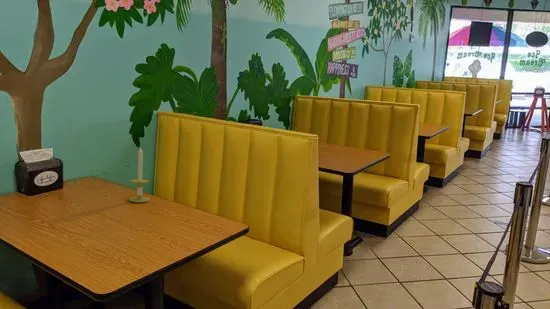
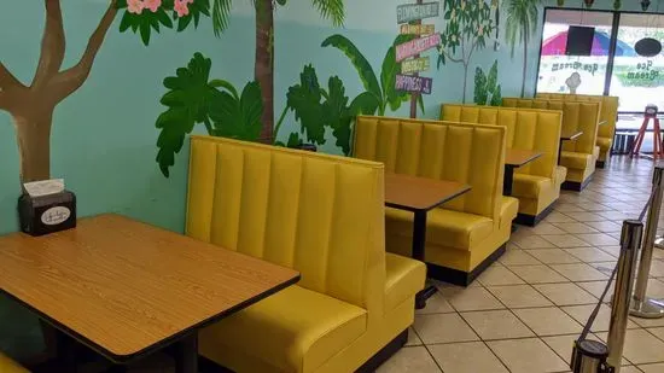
- candle [128,146,151,203]
